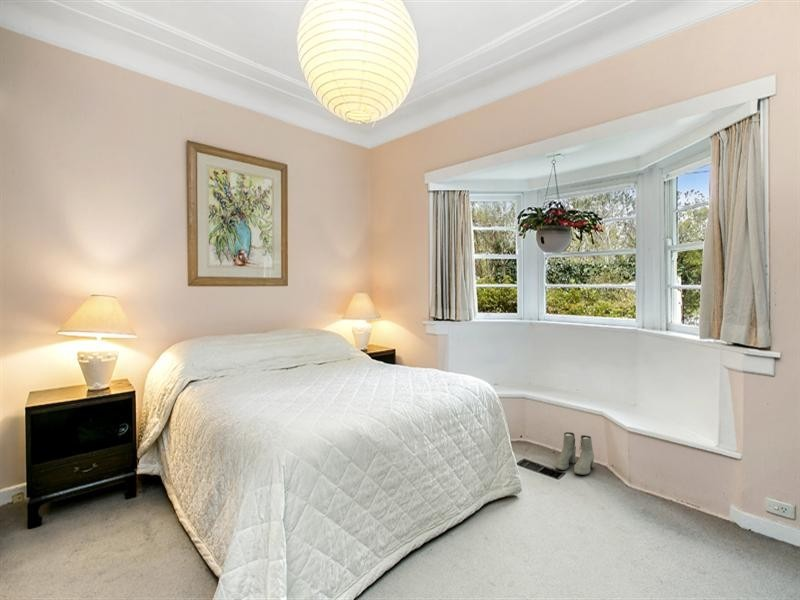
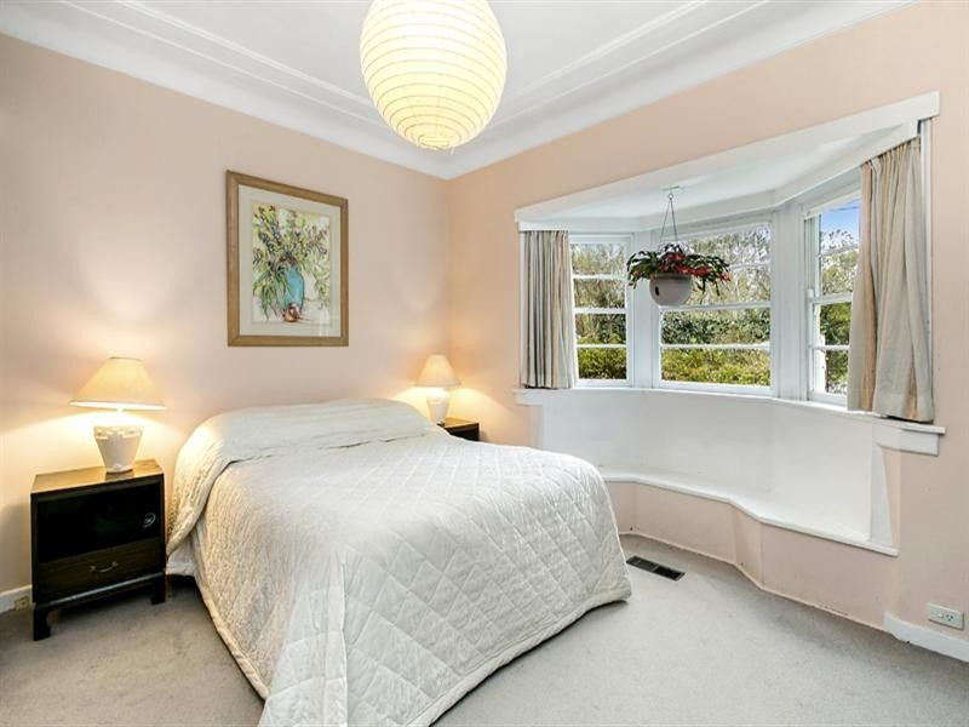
- boots [554,431,595,476]
